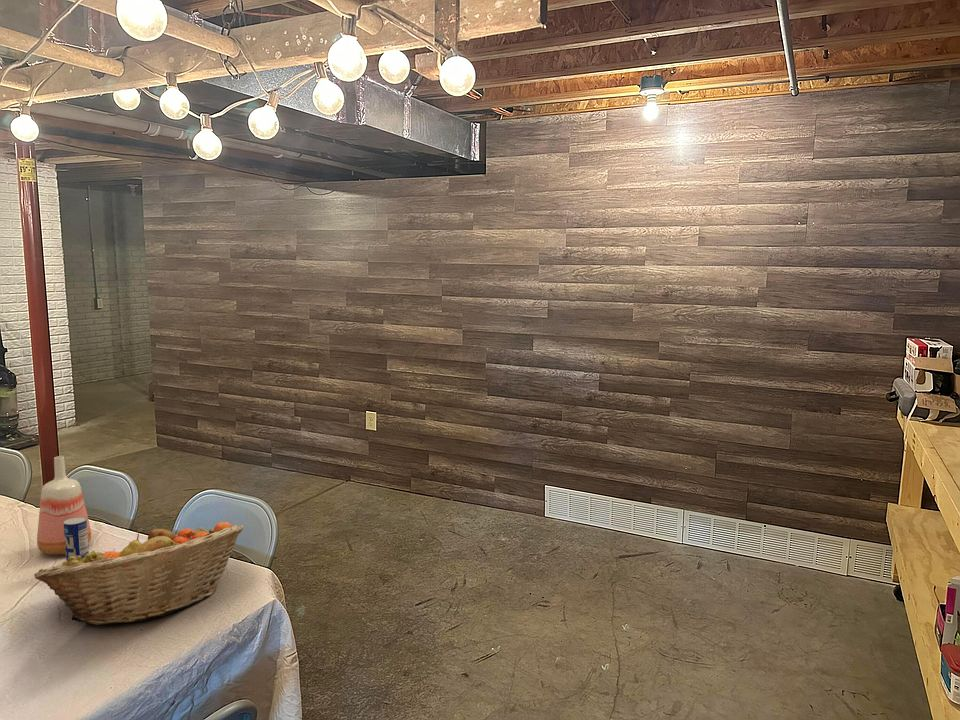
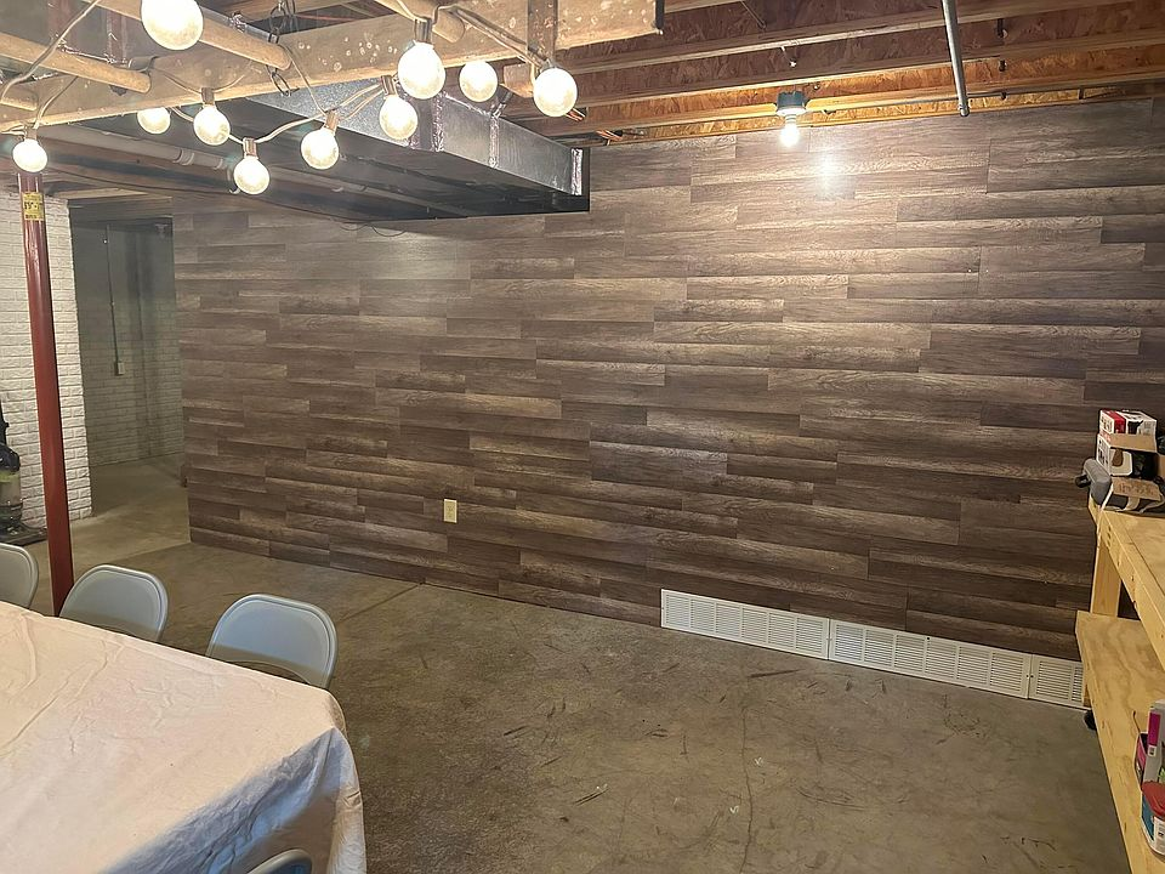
- vase [36,455,92,556]
- fruit basket [33,521,244,626]
- beverage can [64,517,90,561]
